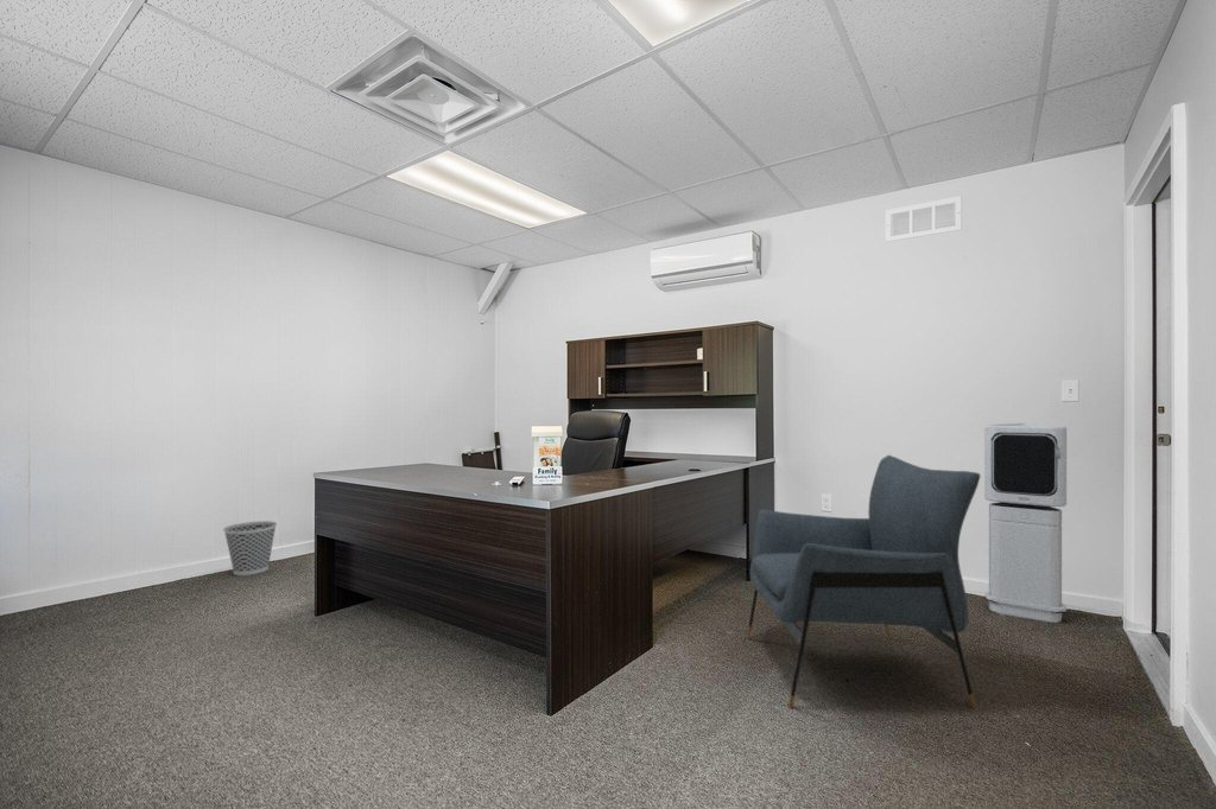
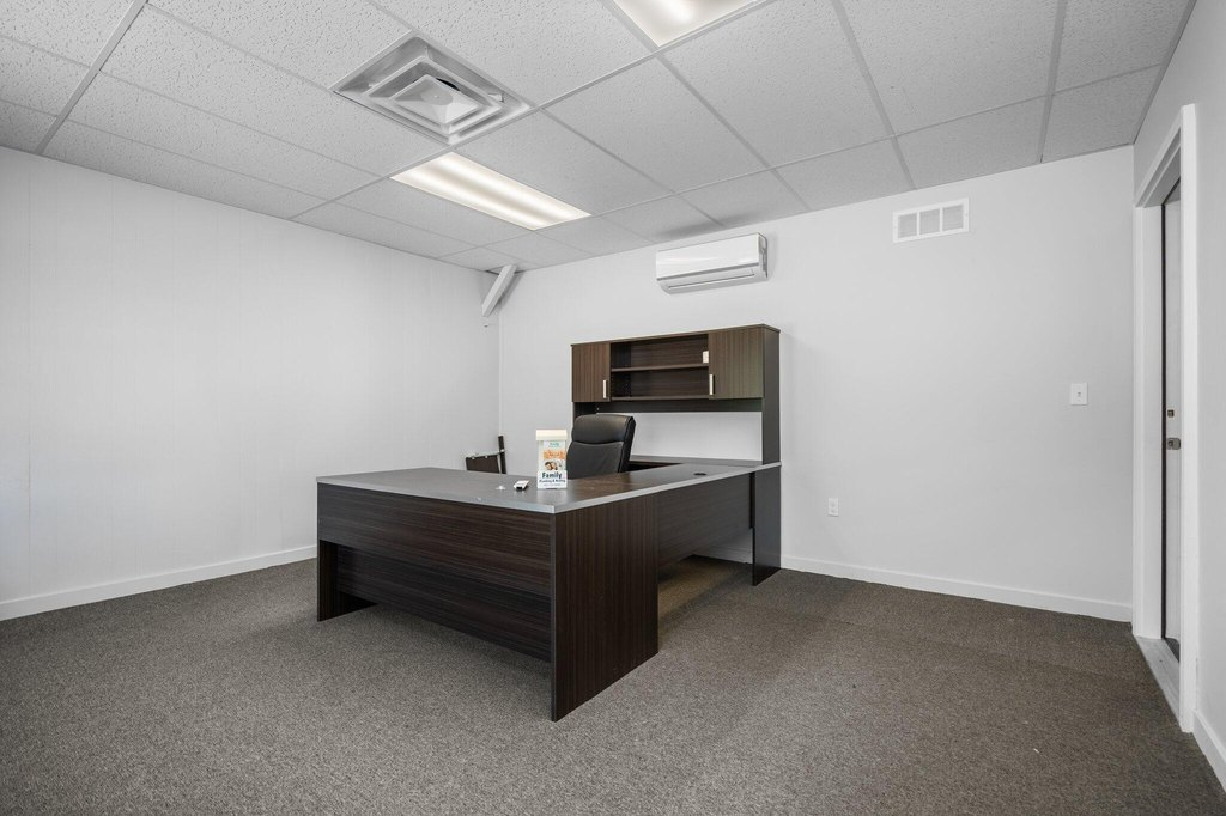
- wastebasket [222,520,278,577]
- air purifier [983,422,1068,624]
- chair [746,454,981,709]
